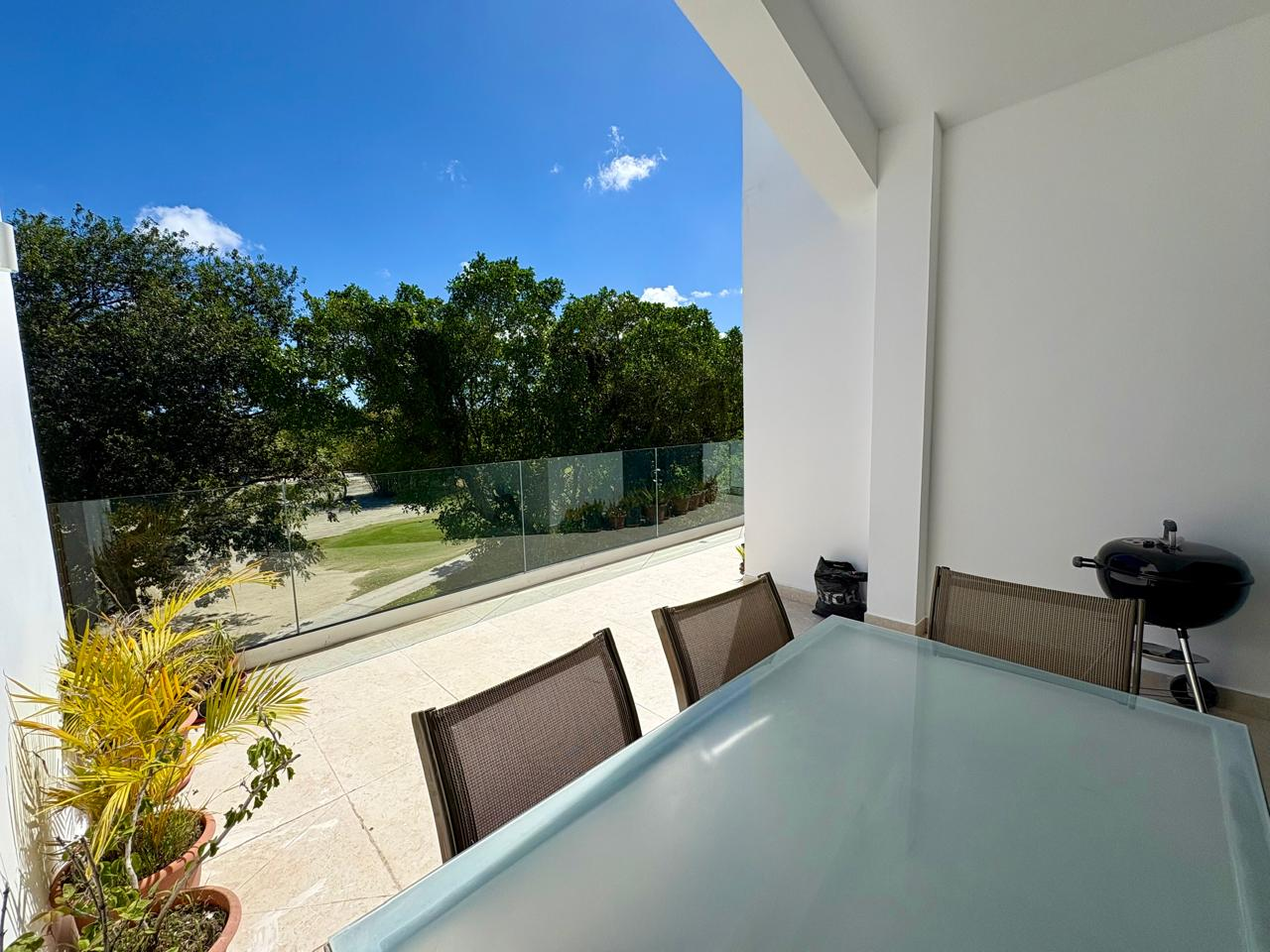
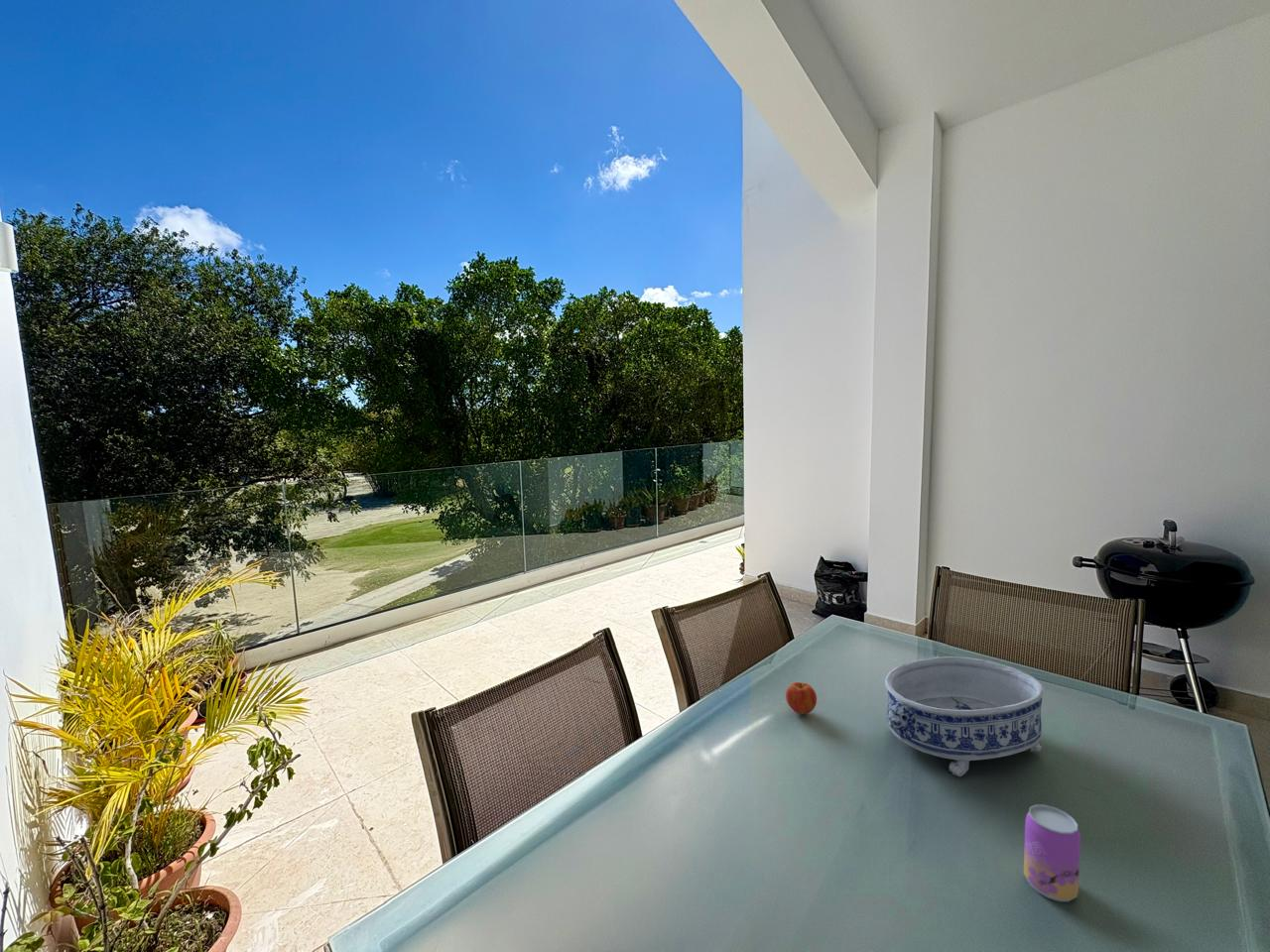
+ apple [785,681,818,715]
+ decorative bowl [884,655,1046,777]
+ beer can [1023,804,1081,902]
